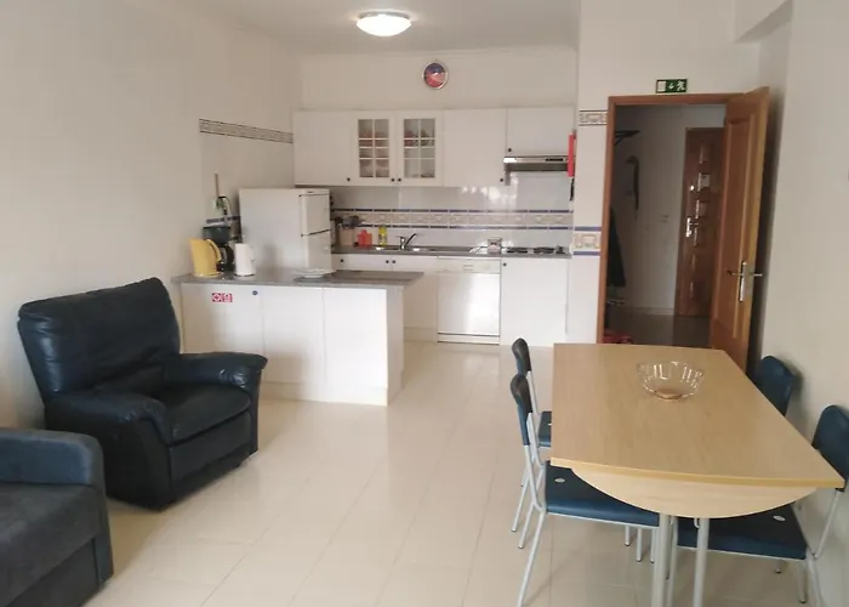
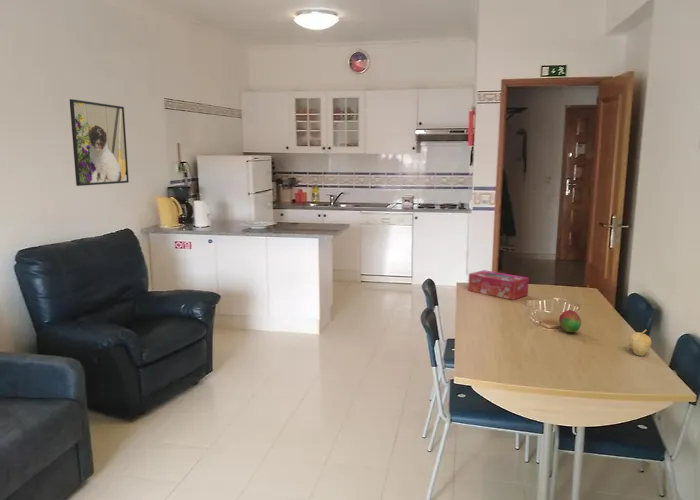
+ tissue box [467,269,530,301]
+ fruit [627,329,652,357]
+ fruit [558,309,582,333]
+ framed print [69,98,130,187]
